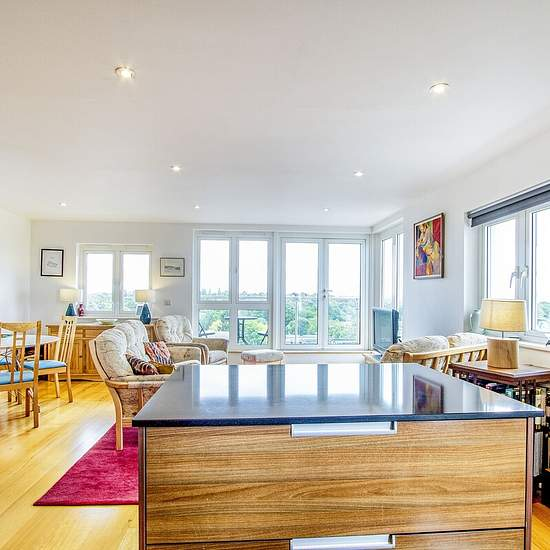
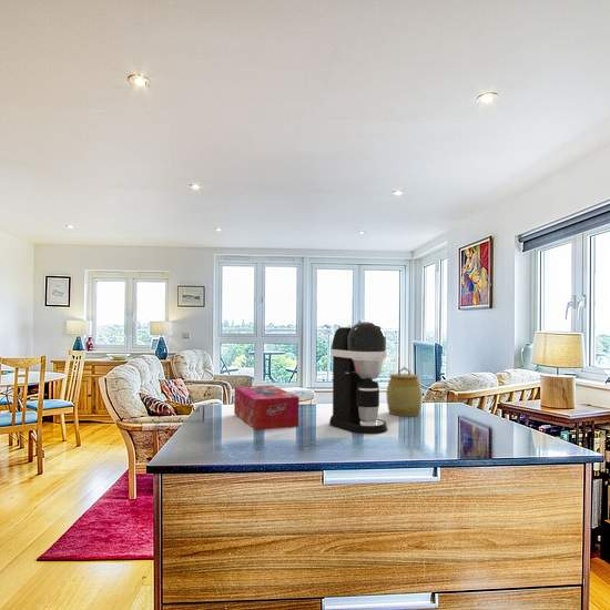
+ jar [385,366,424,417]
+ tissue box [233,385,299,431]
+ coffee maker [328,322,388,435]
